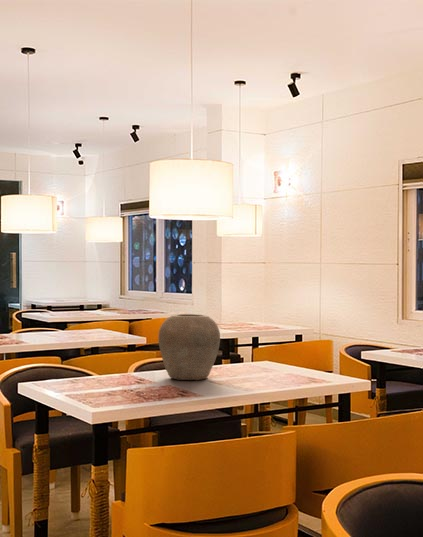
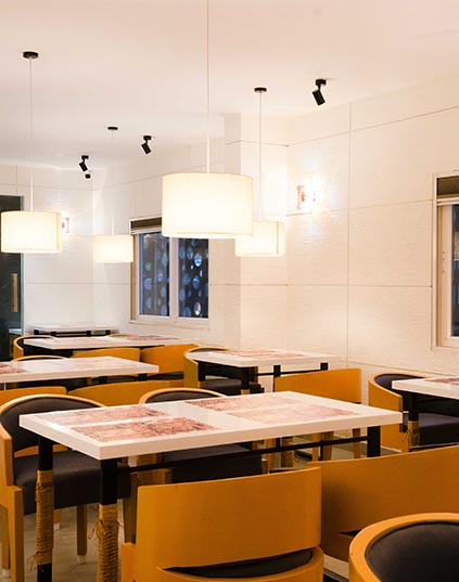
- vase [157,313,221,381]
